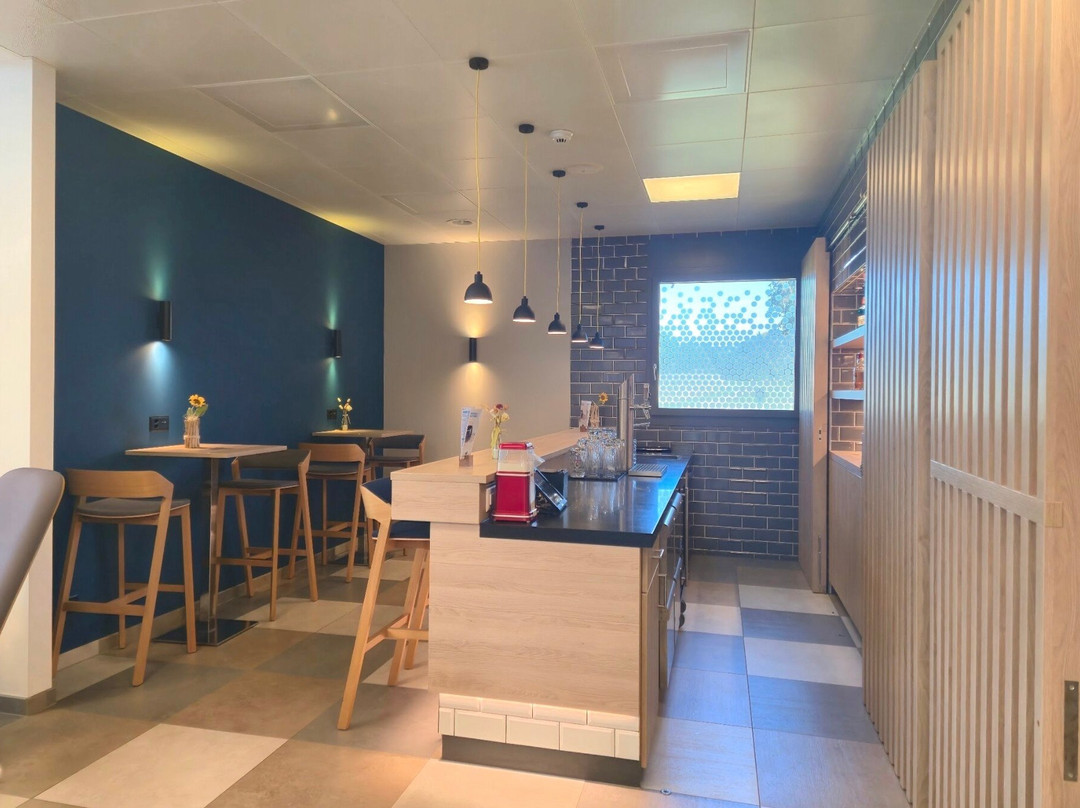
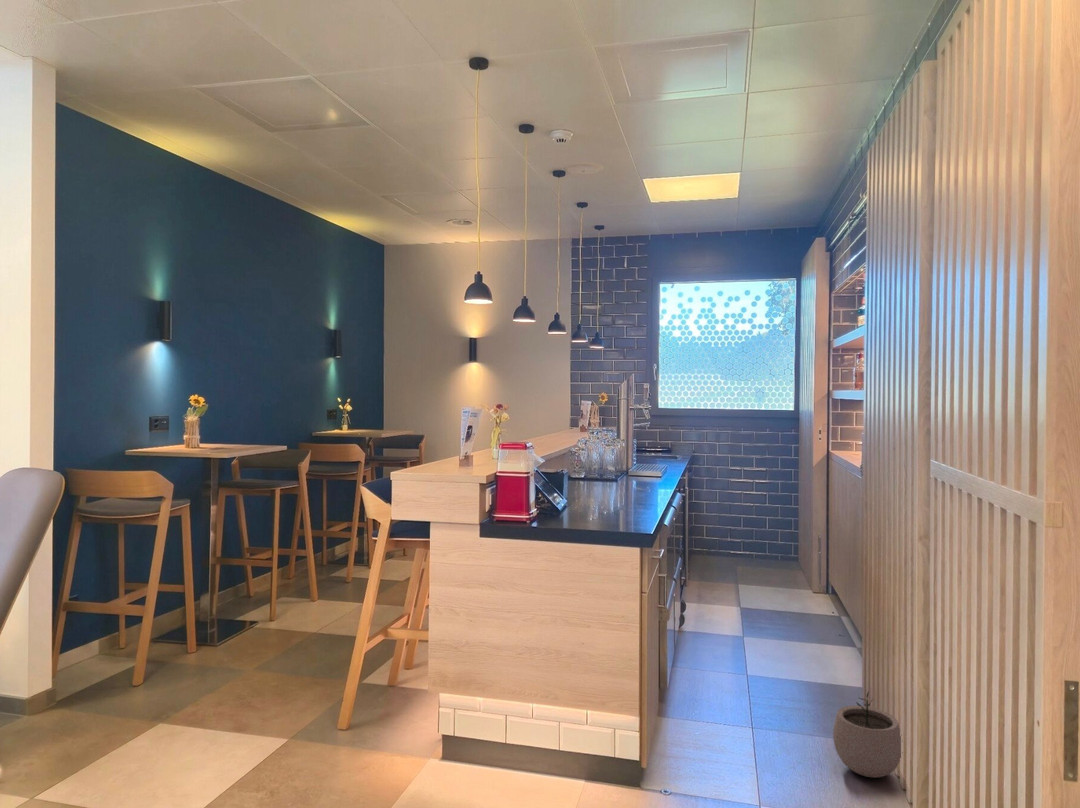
+ plant pot [832,691,902,779]
